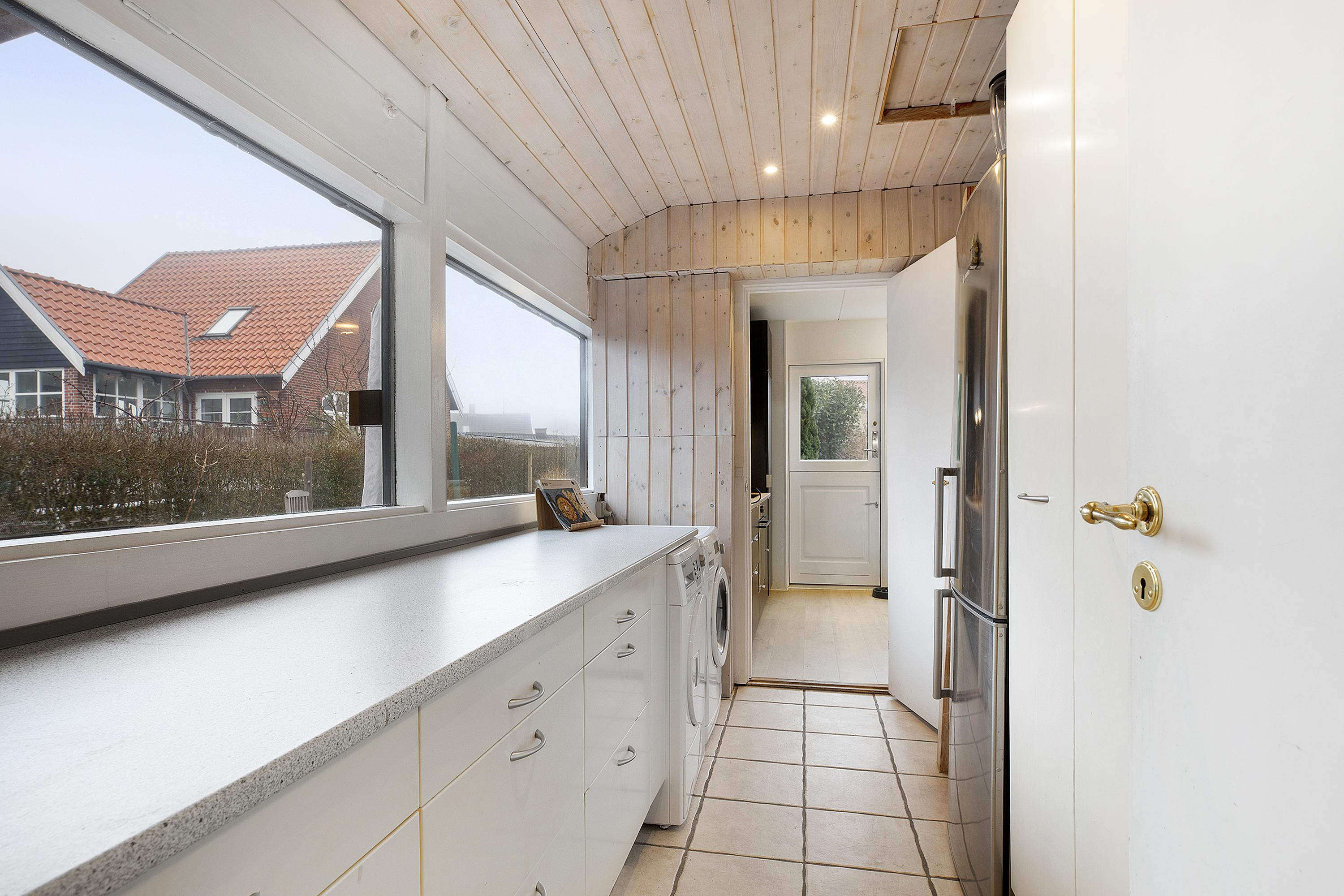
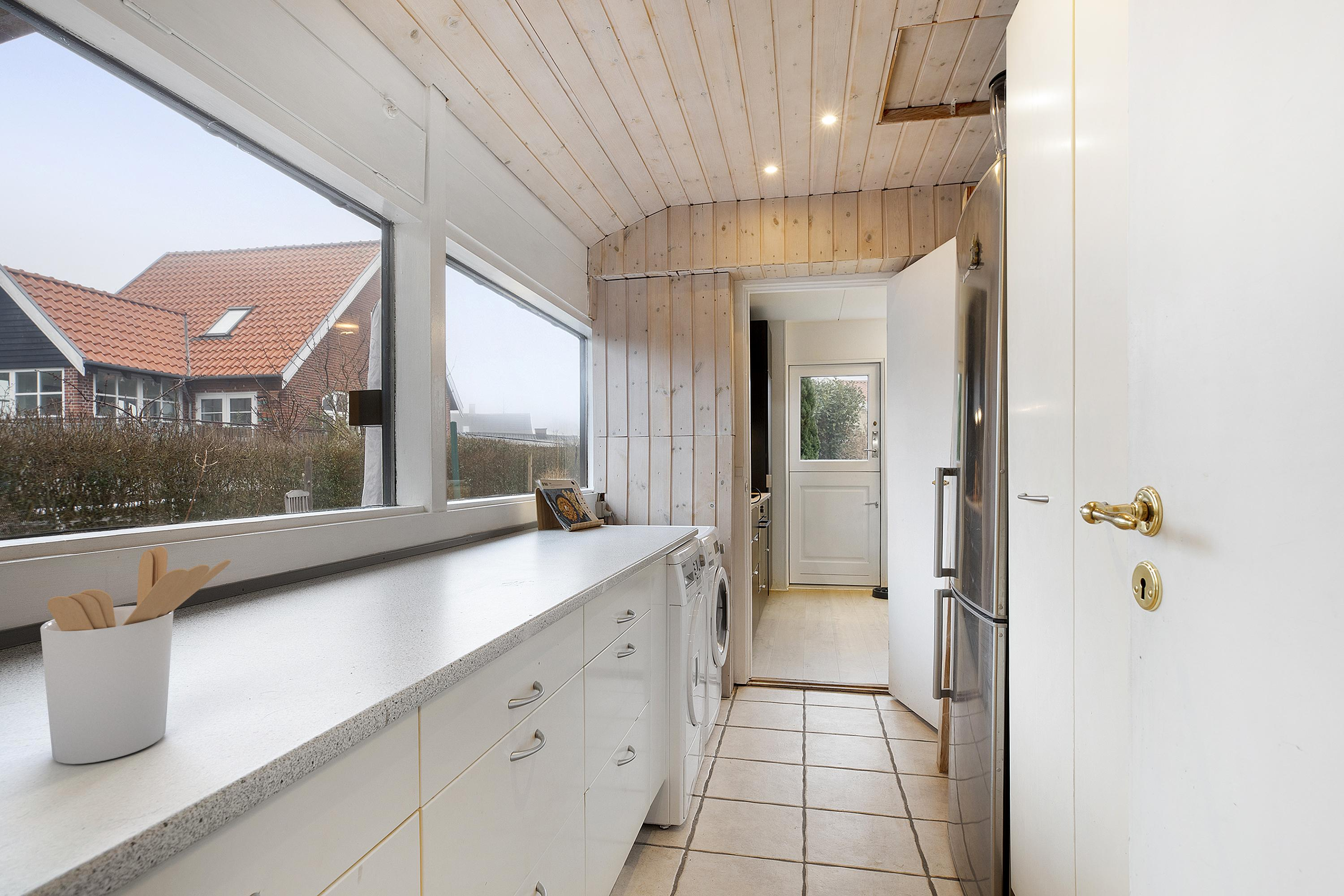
+ utensil holder [40,546,231,765]
